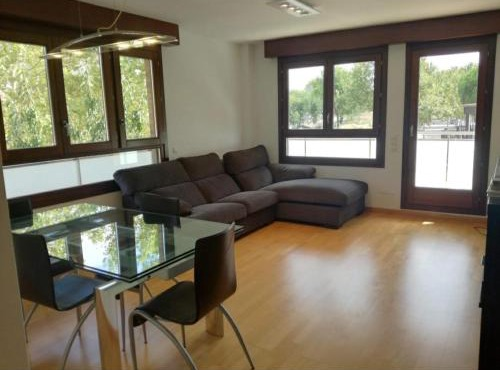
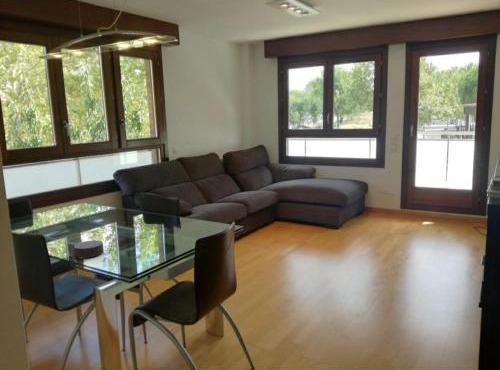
+ candle [73,239,105,259]
